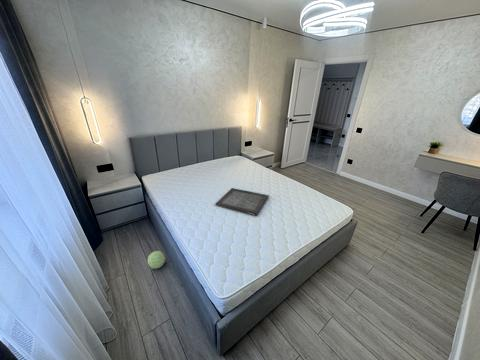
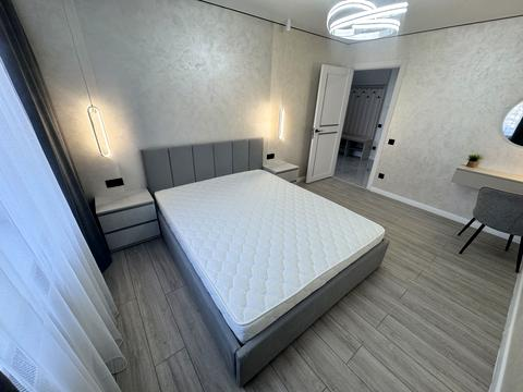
- plush toy [147,250,166,270]
- serving tray [214,187,270,217]
